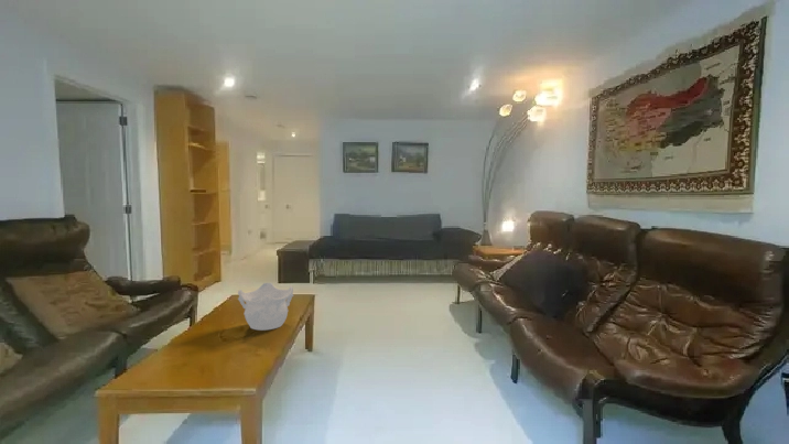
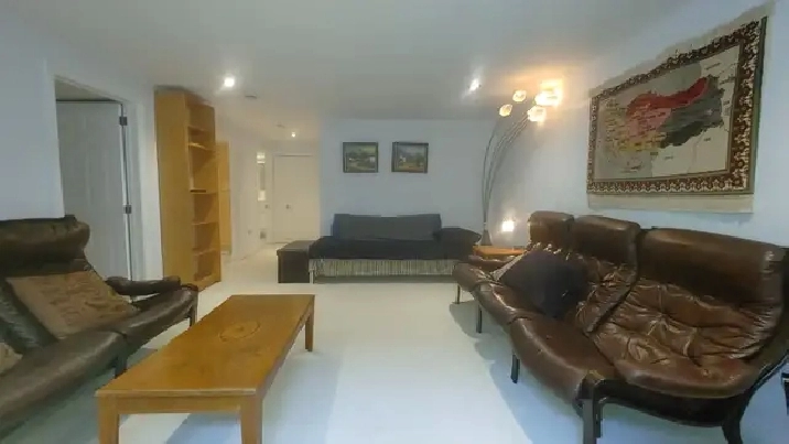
- decorative bowl [237,282,294,332]
